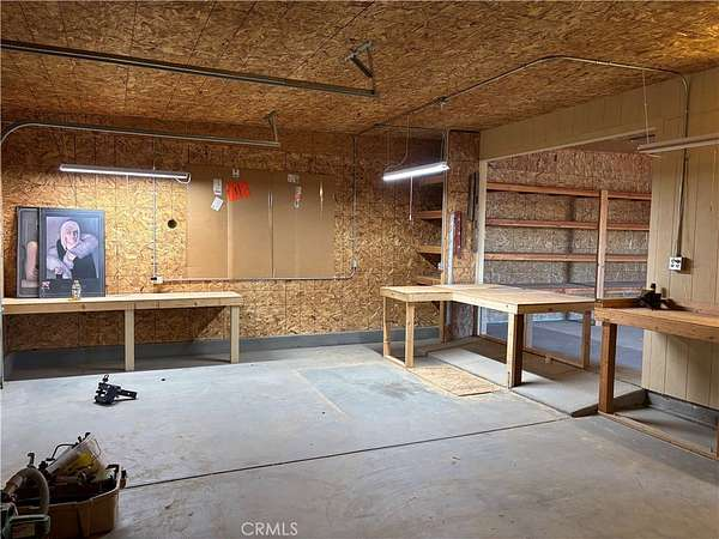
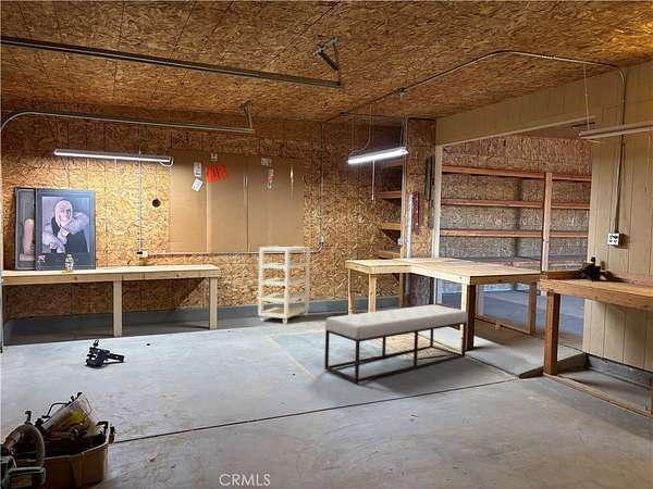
+ shelving unit [257,246,311,325]
+ bench [323,303,469,384]
